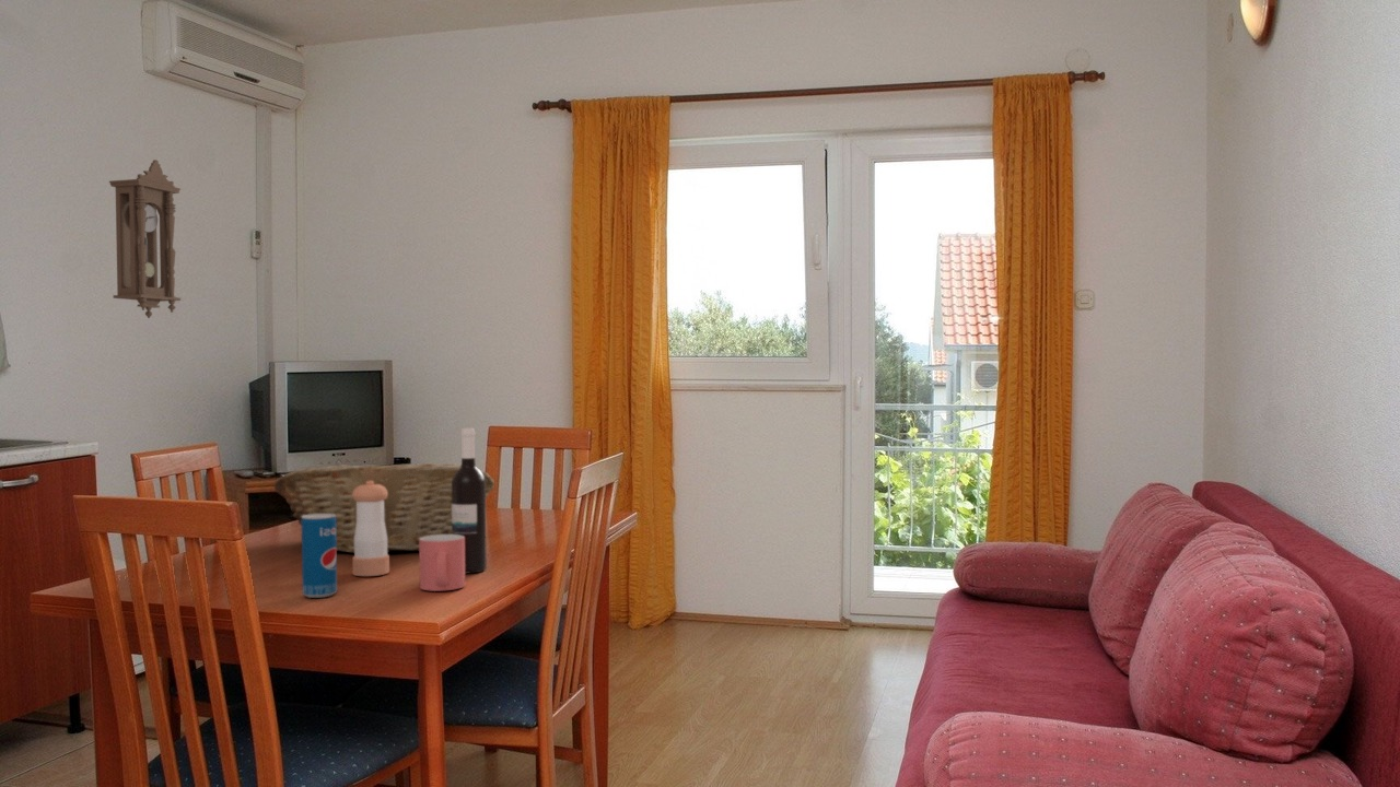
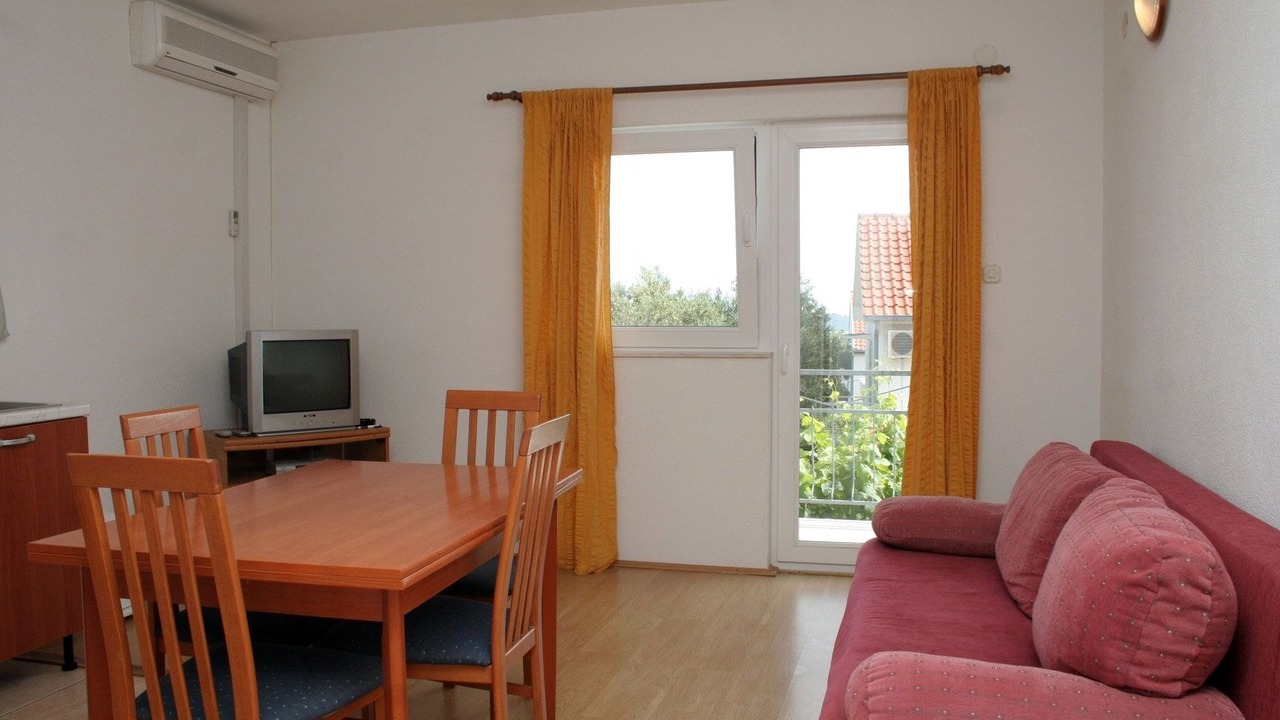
- fruit basket [273,462,495,554]
- pepper shaker [352,481,390,577]
- mug [418,535,466,592]
- wine bottle [452,427,488,575]
- pendulum clock [108,158,182,319]
- beverage can [301,514,338,599]
